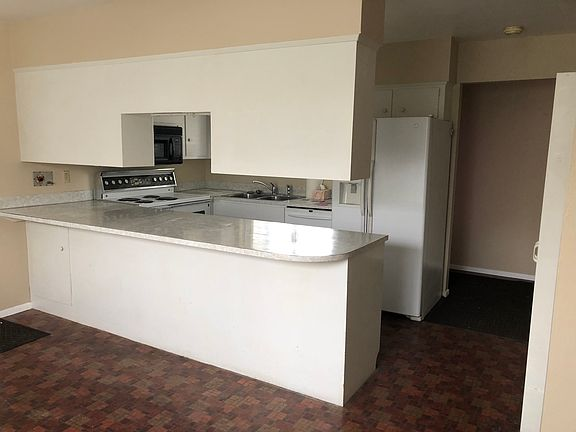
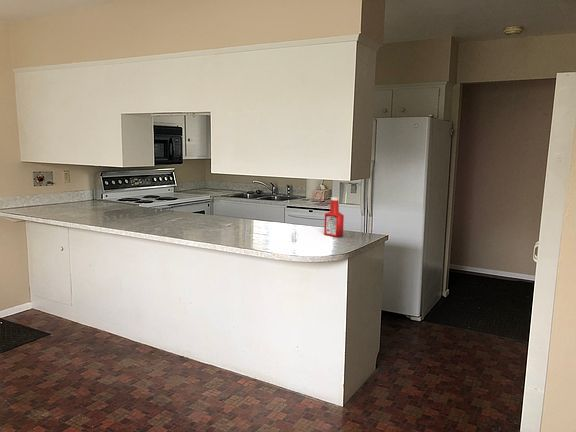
+ soap bottle [323,196,345,238]
